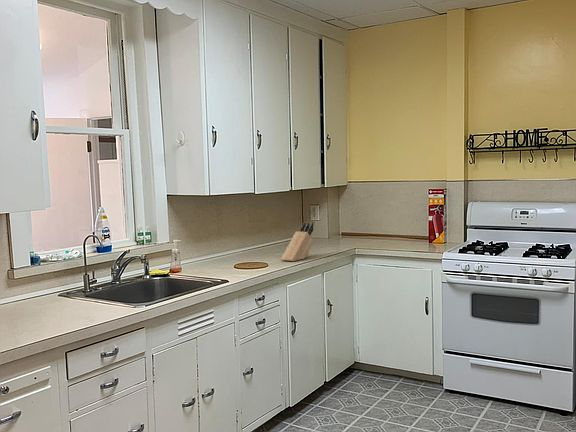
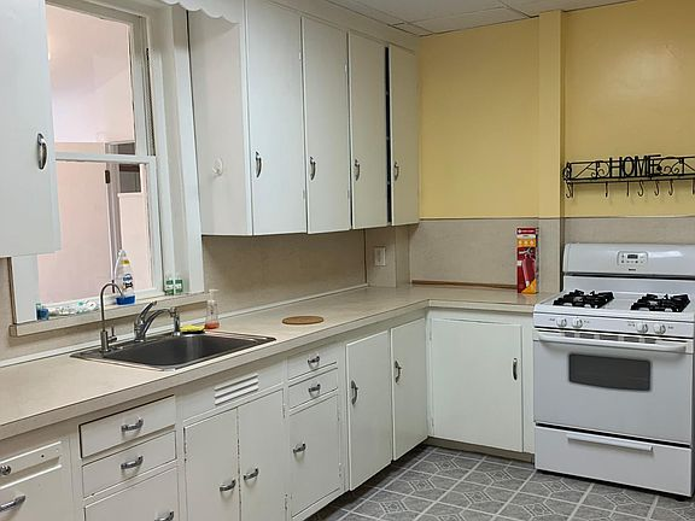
- knife block [280,221,315,262]
